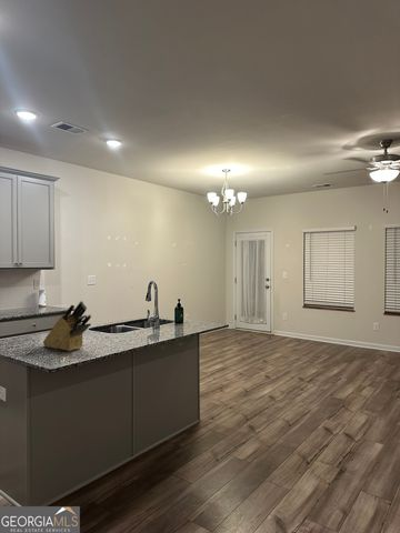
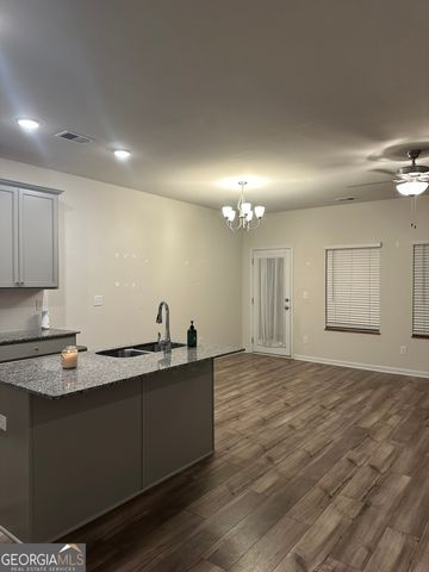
- knife block [42,300,92,352]
